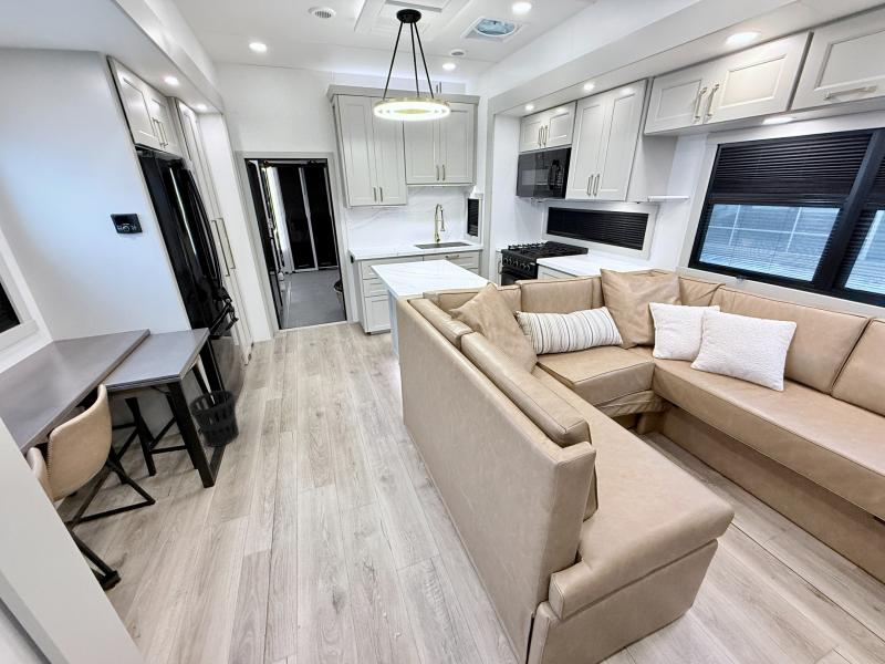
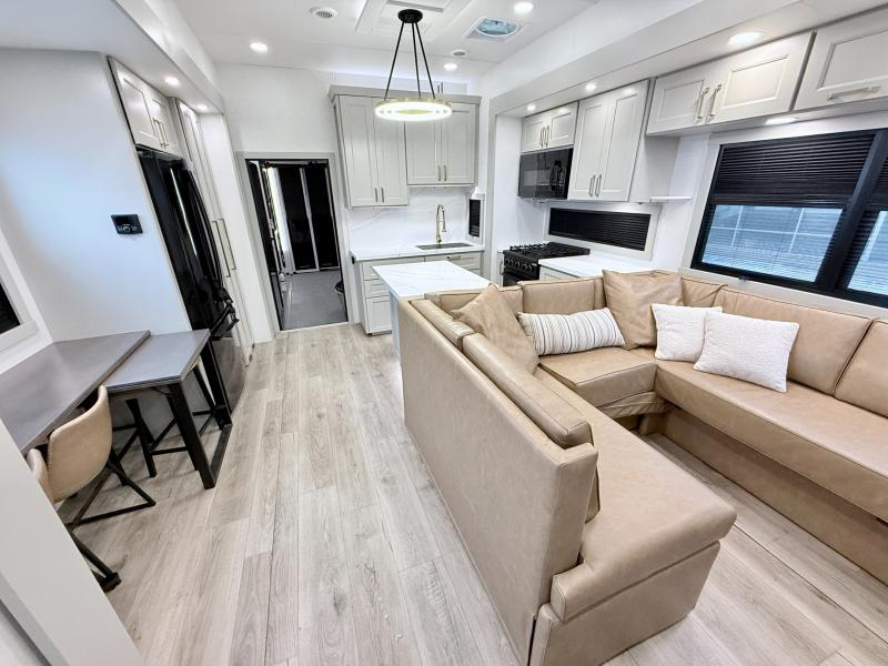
- wastebasket [188,390,240,448]
